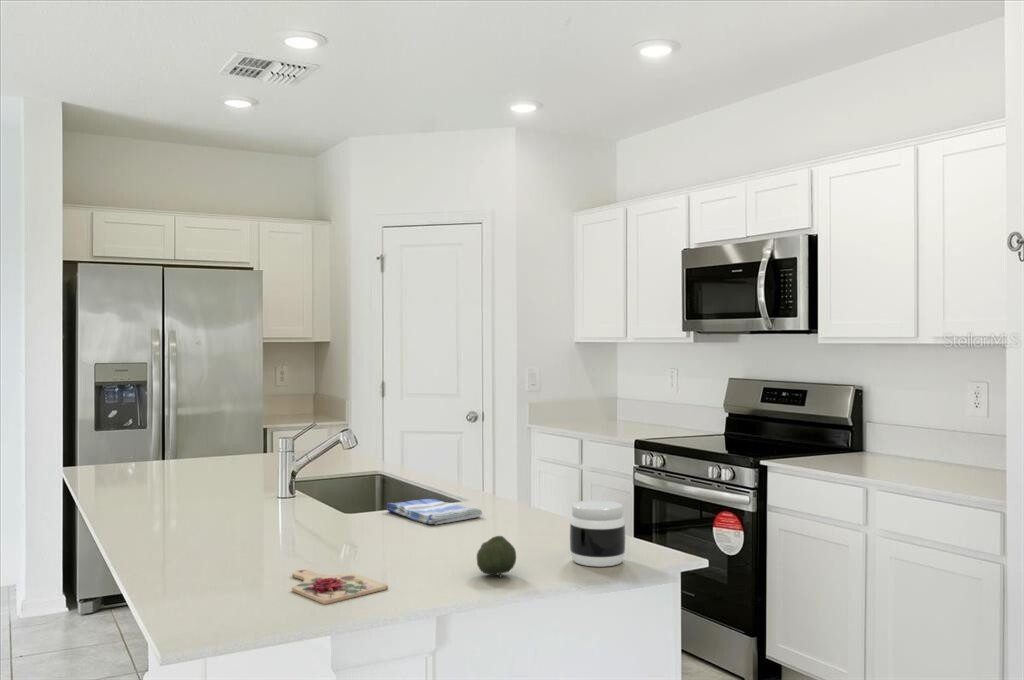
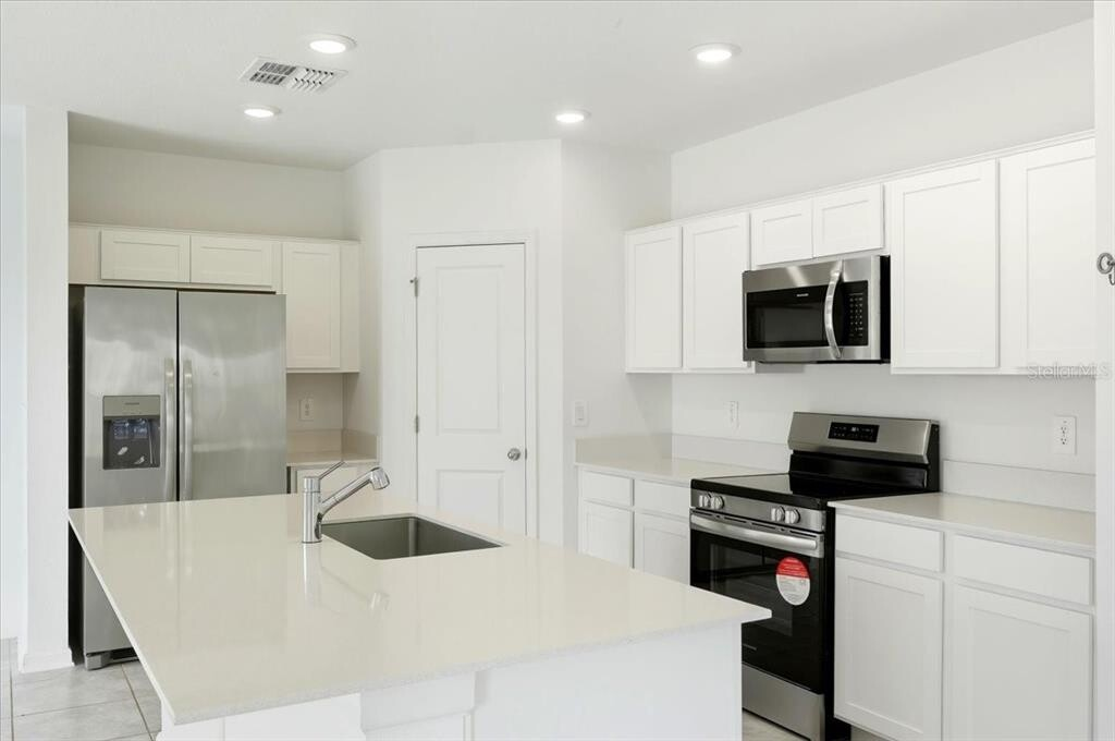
- fruit [476,535,517,579]
- dish towel [386,498,483,526]
- cutting board [291,569,389,605]
- jar [569,499,626,568]
